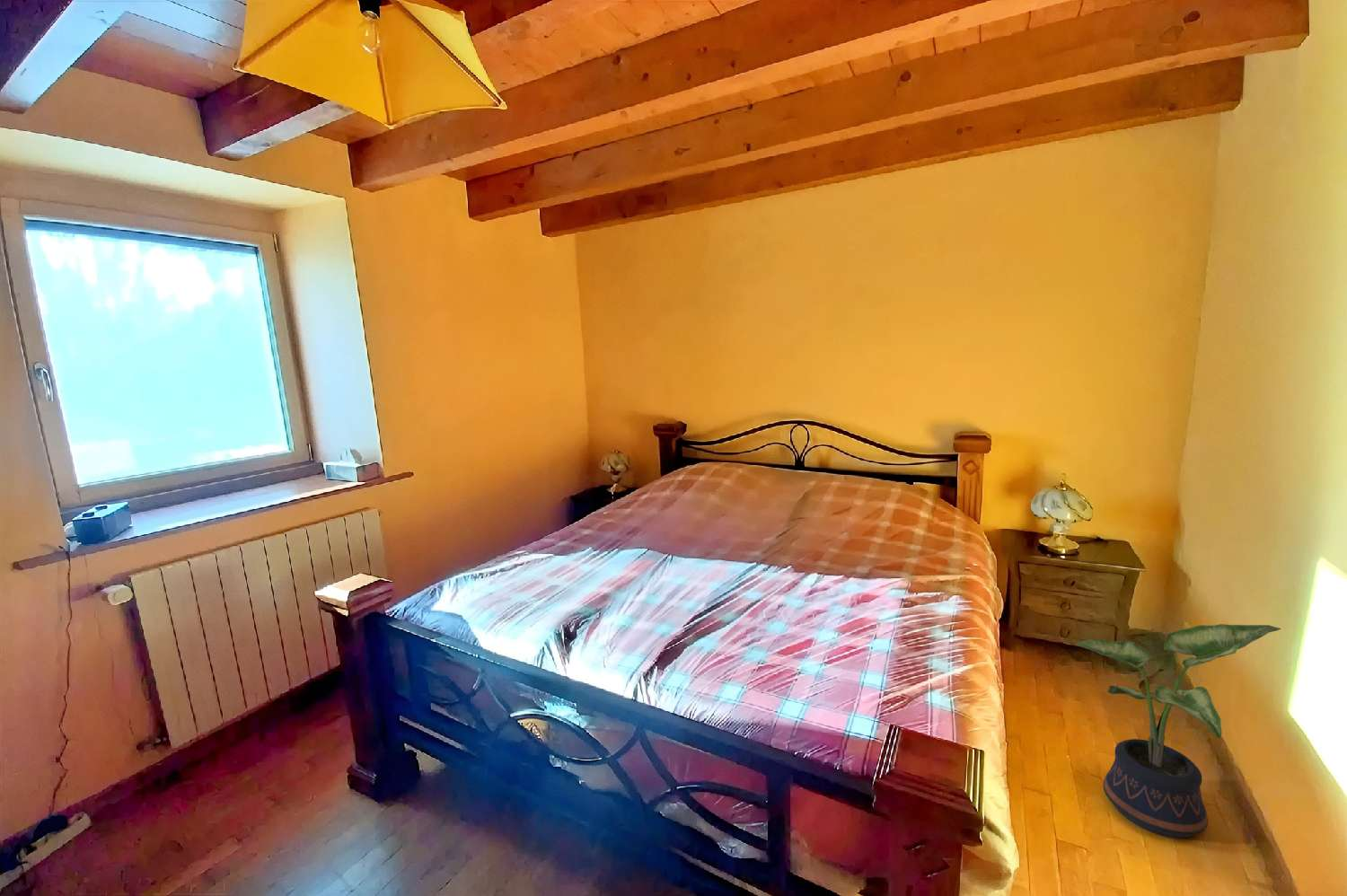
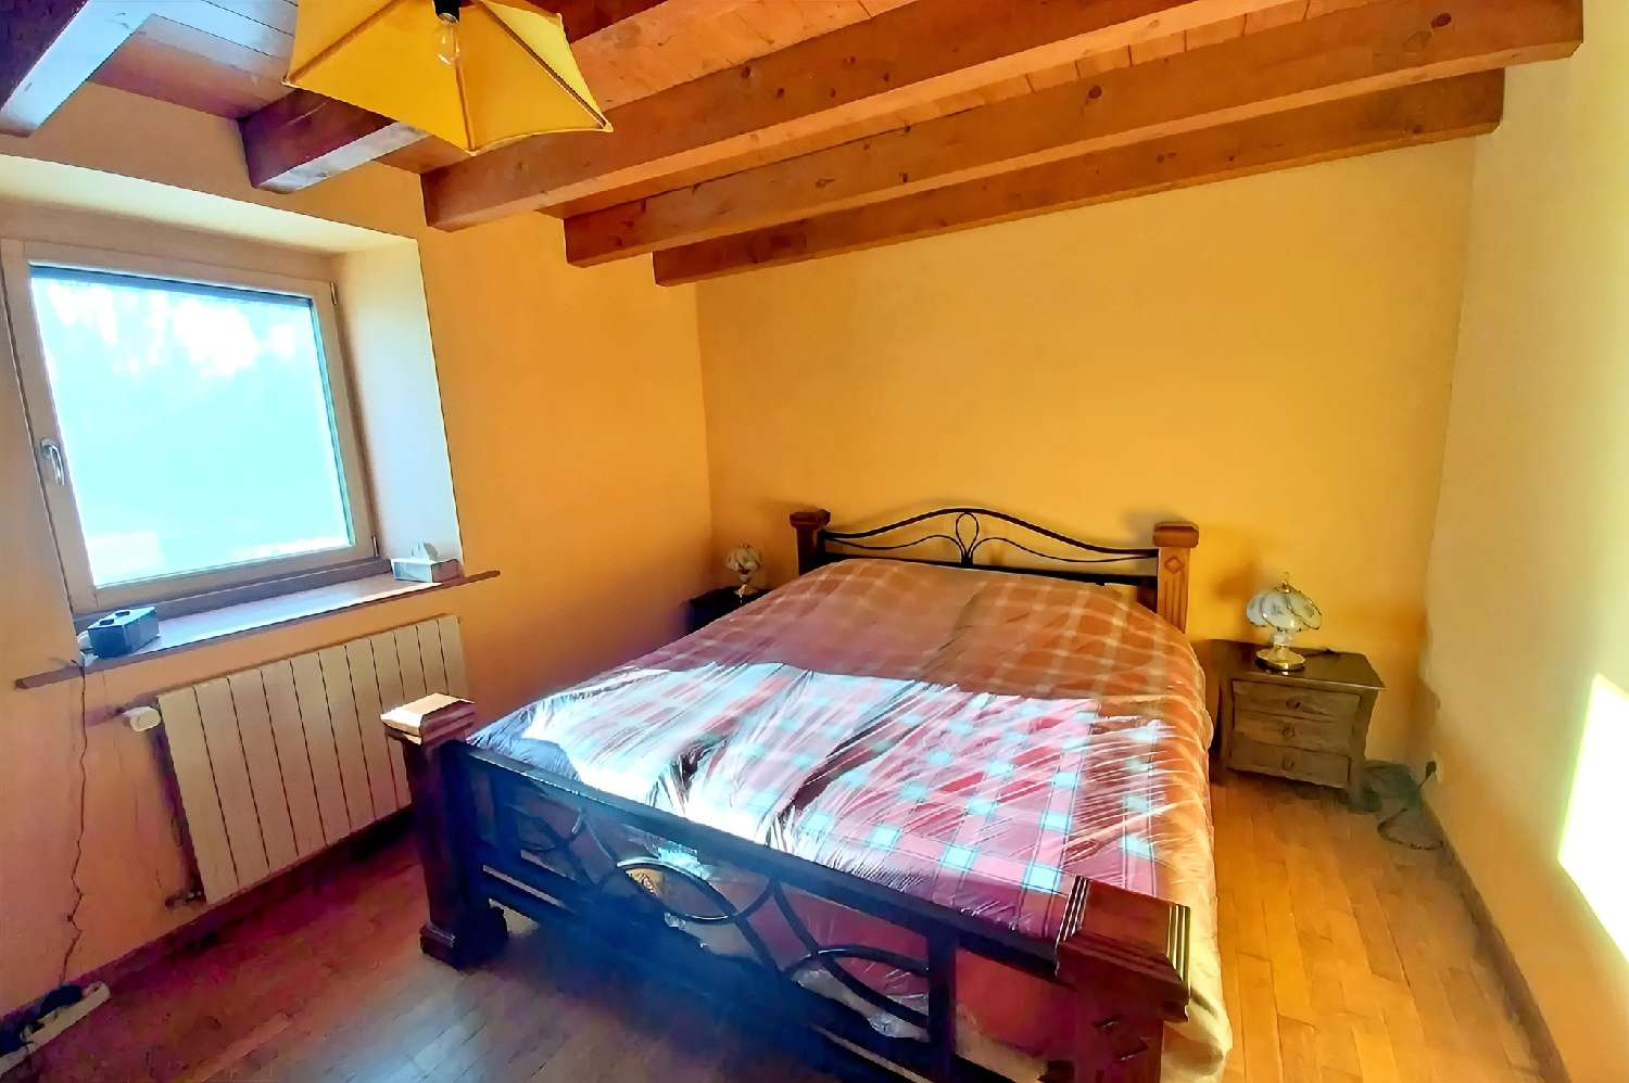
- potted plant [1074,623,1282,839]
